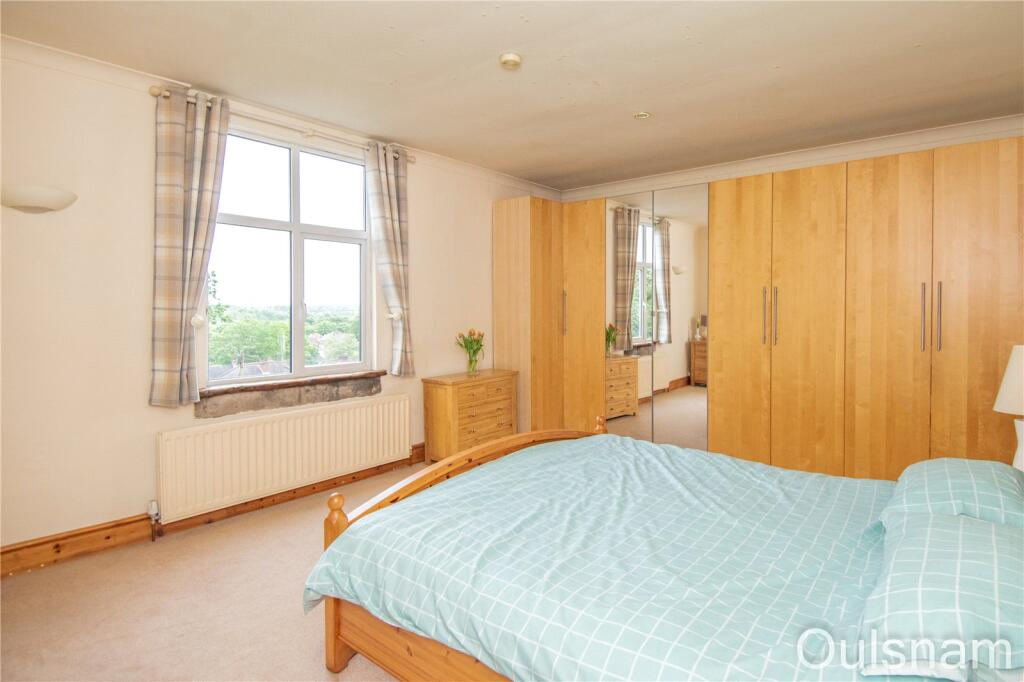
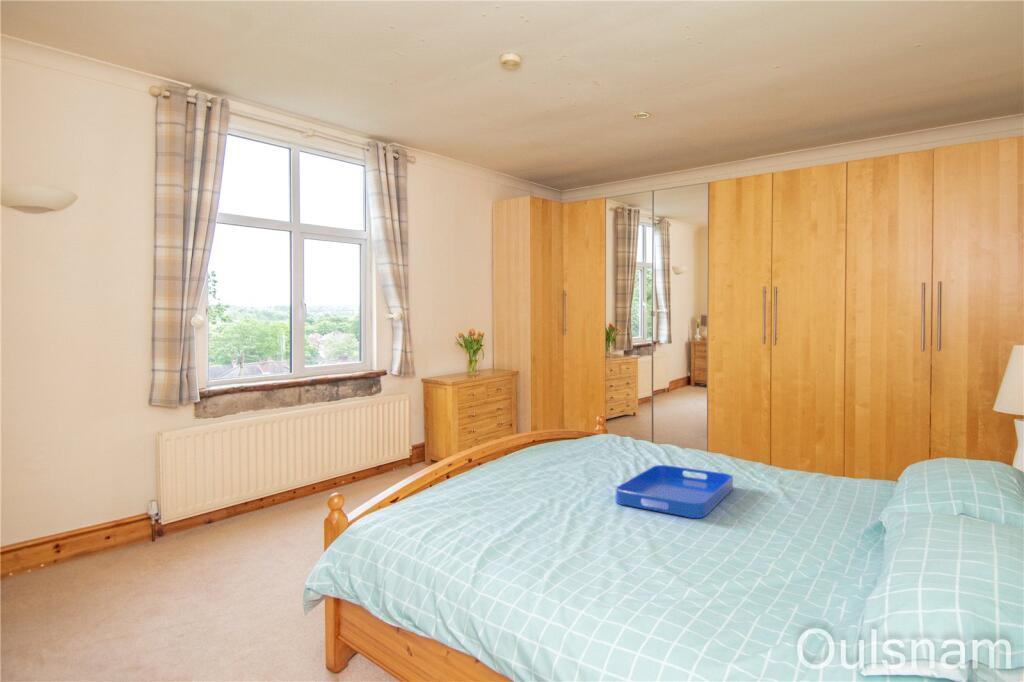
+ serving tray [615,464,734,519]
